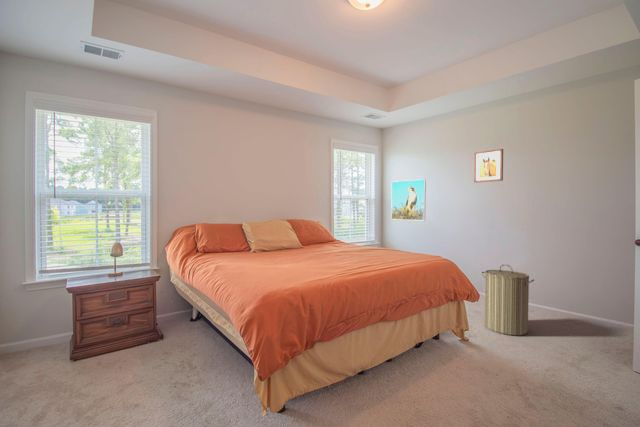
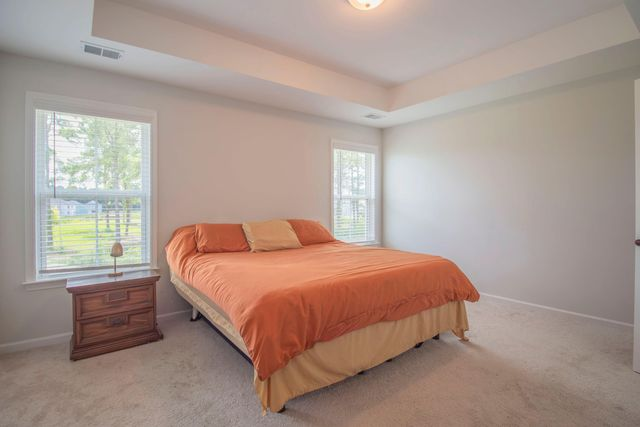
- laundry hamper [480,263,535,336]
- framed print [390,178,427,221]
- wall art [473,148,504,183]
